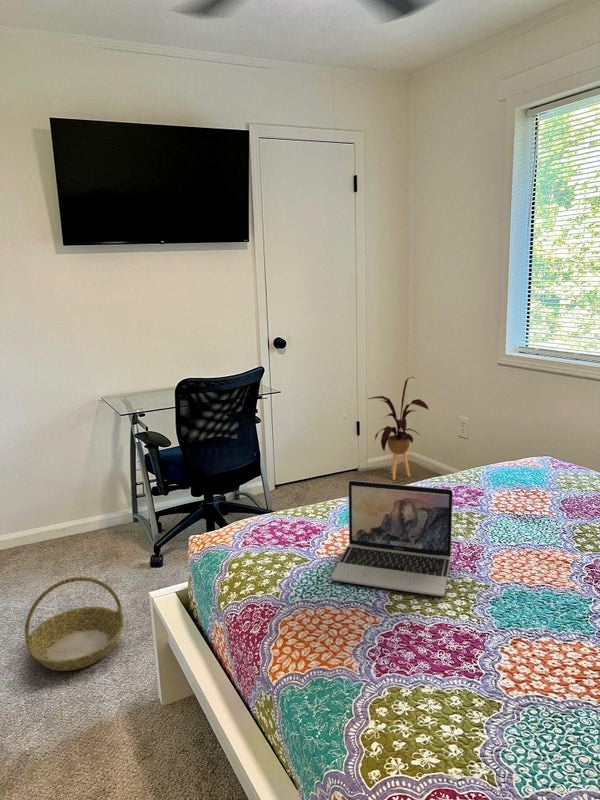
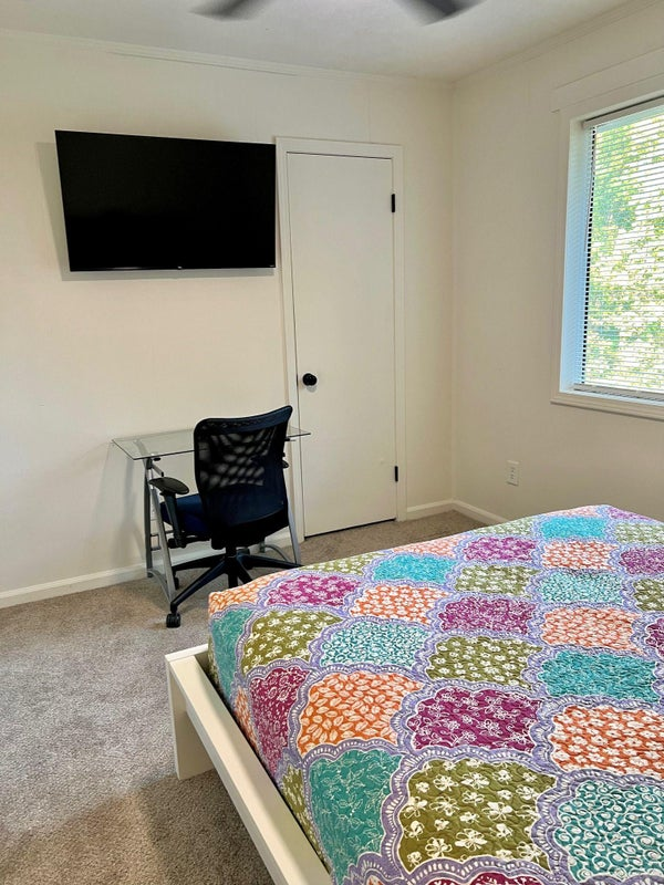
- basket [24,576,124,672]
- laptop [330,479,454,597]
- house plant [366,376,430,481]
